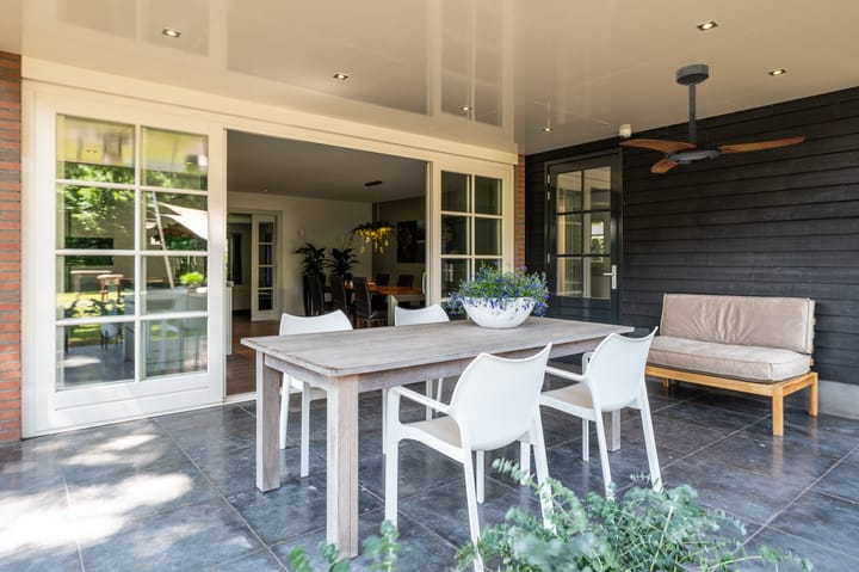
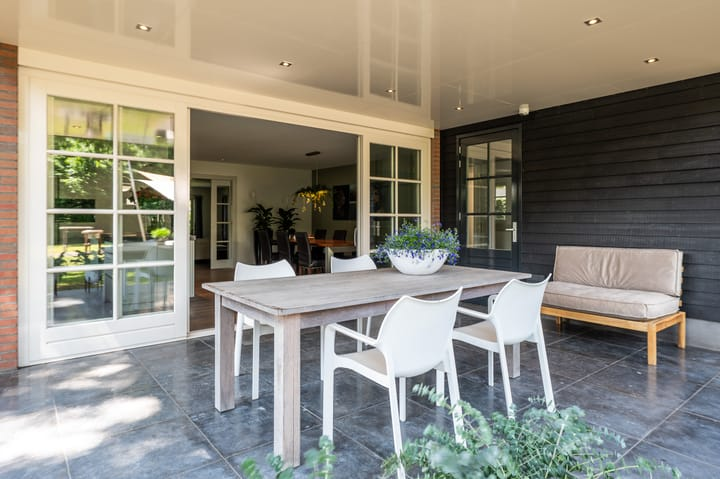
- ceiling fan [618,63,807,174]
